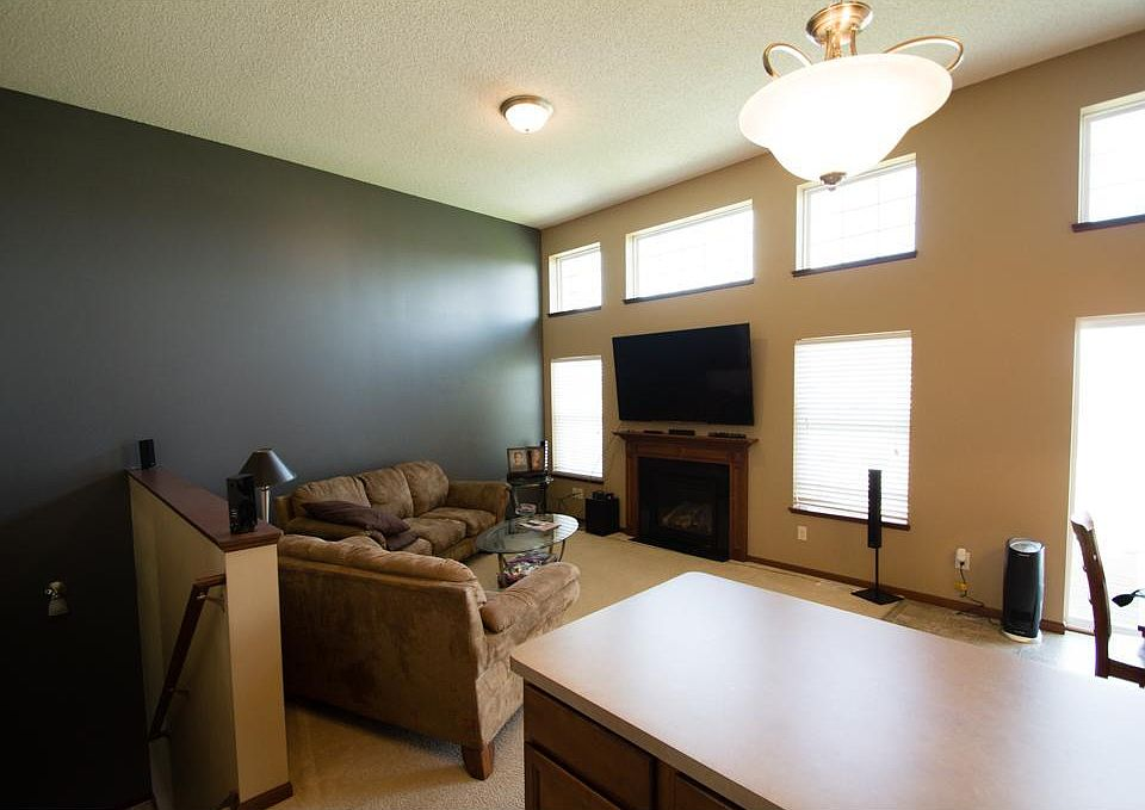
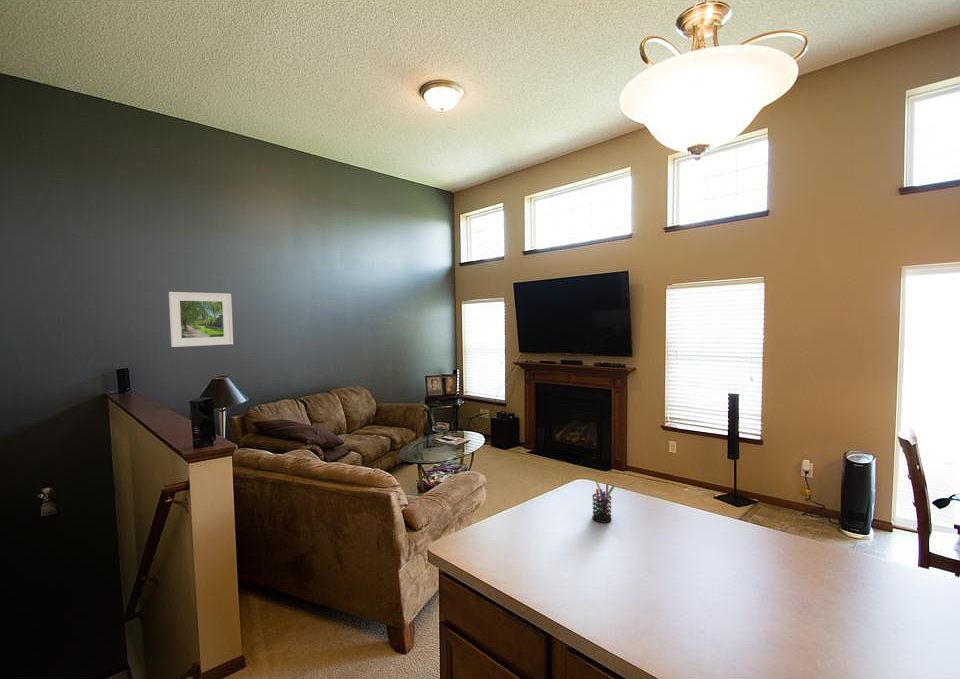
+ pen holder [591,479,616,524]
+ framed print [168,291,234,348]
